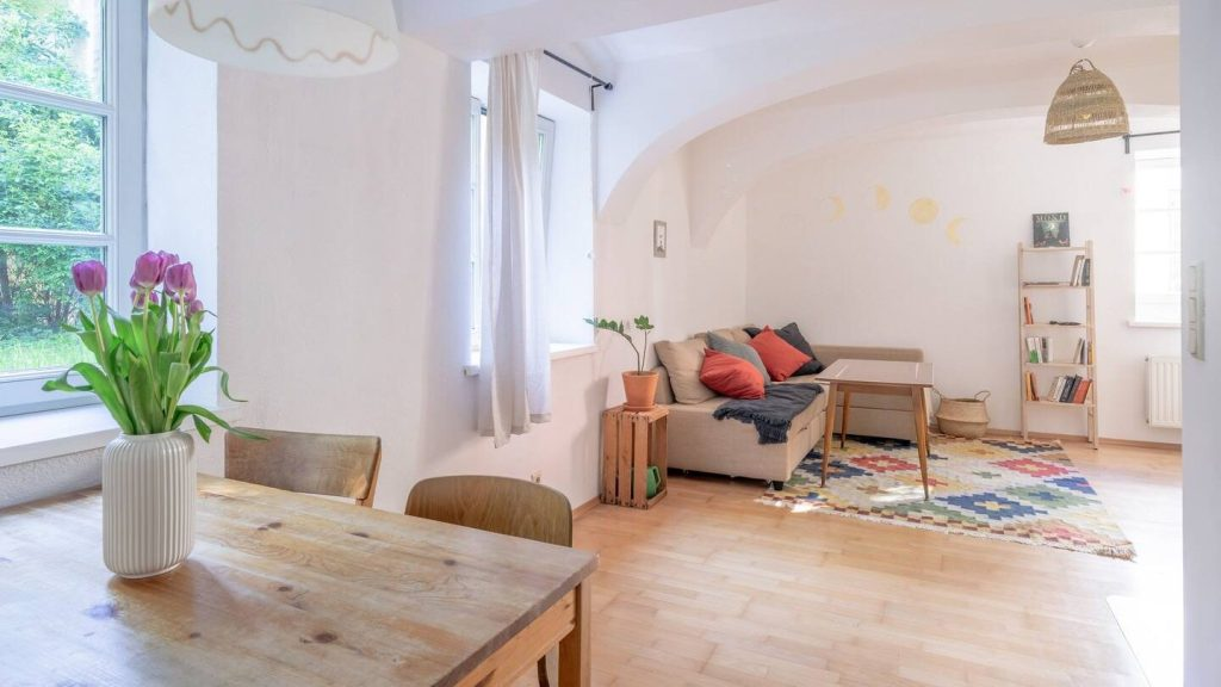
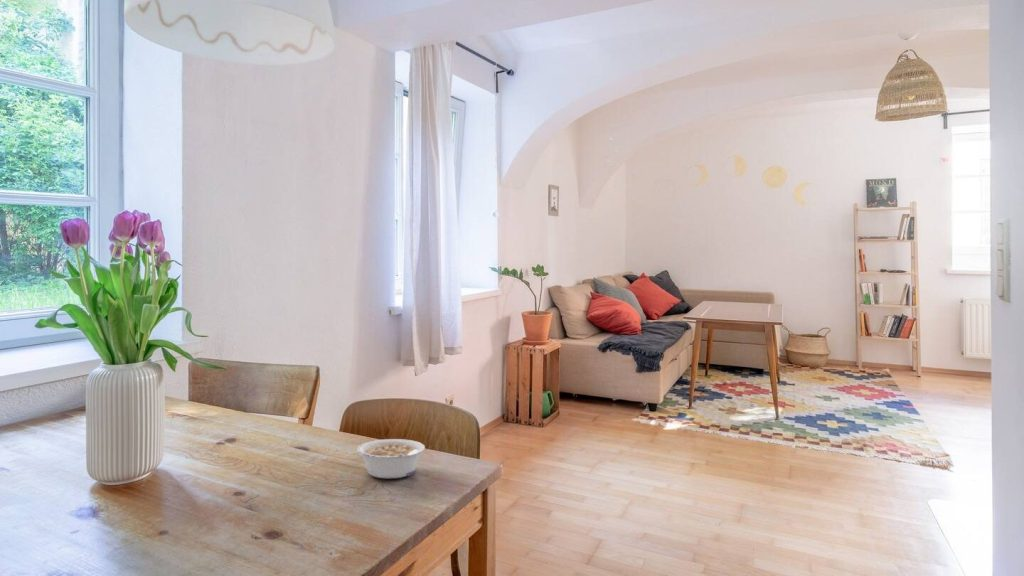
+ legume [356,438,426,479]
